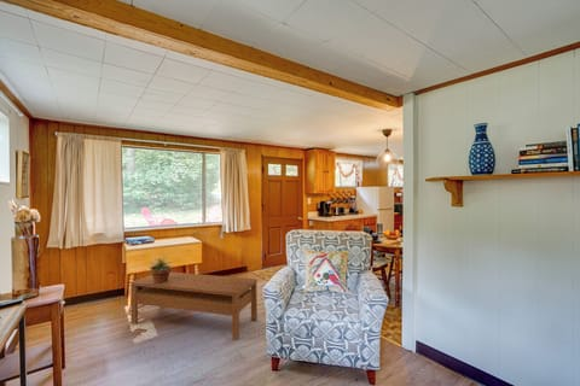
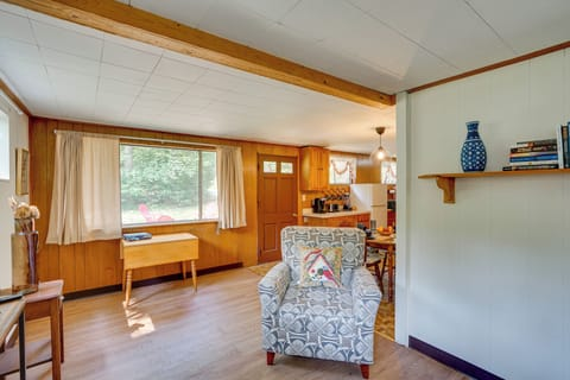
- coffee table [129,270,259,340]
- potted plant [149,256,175,283]
